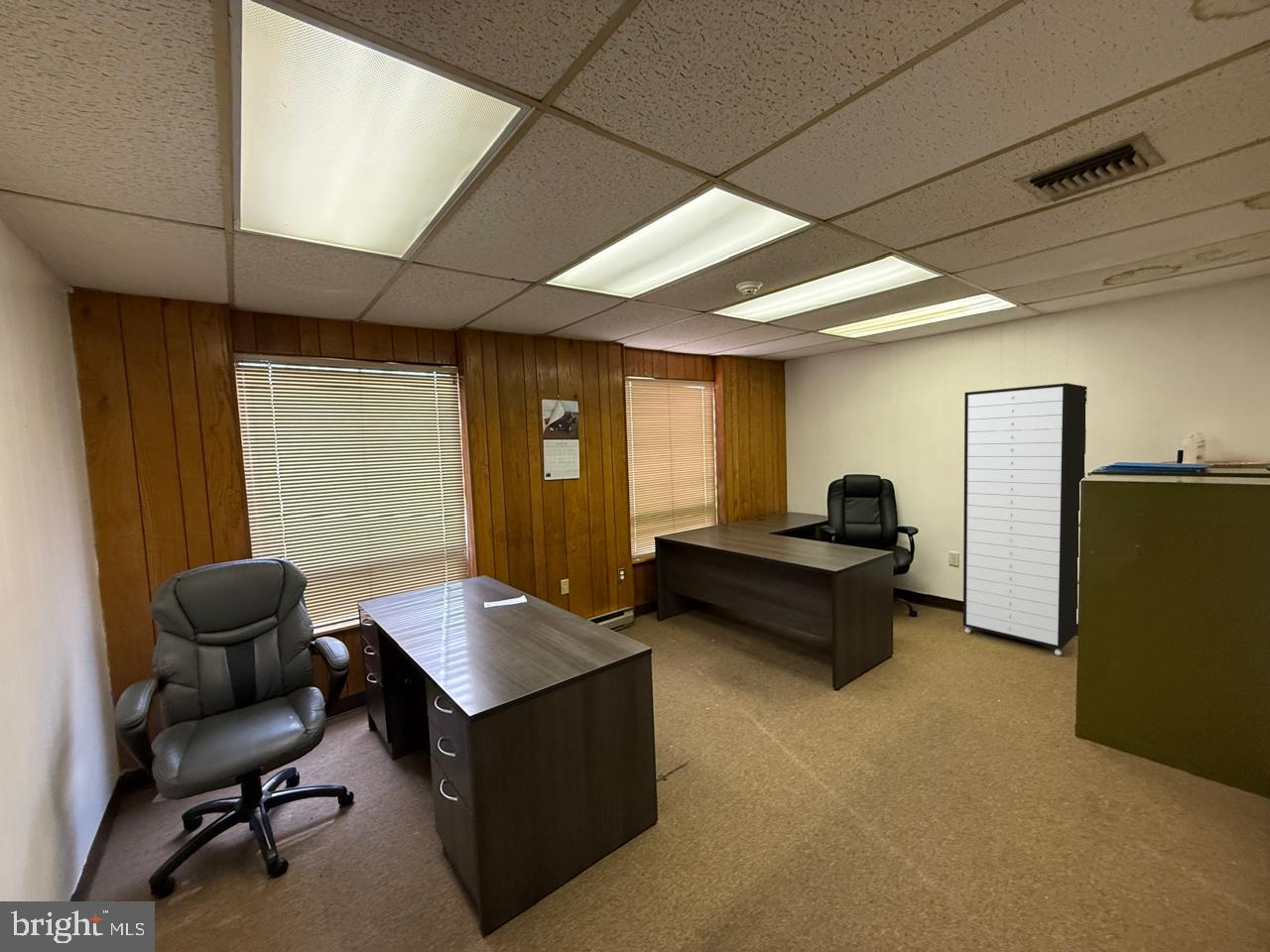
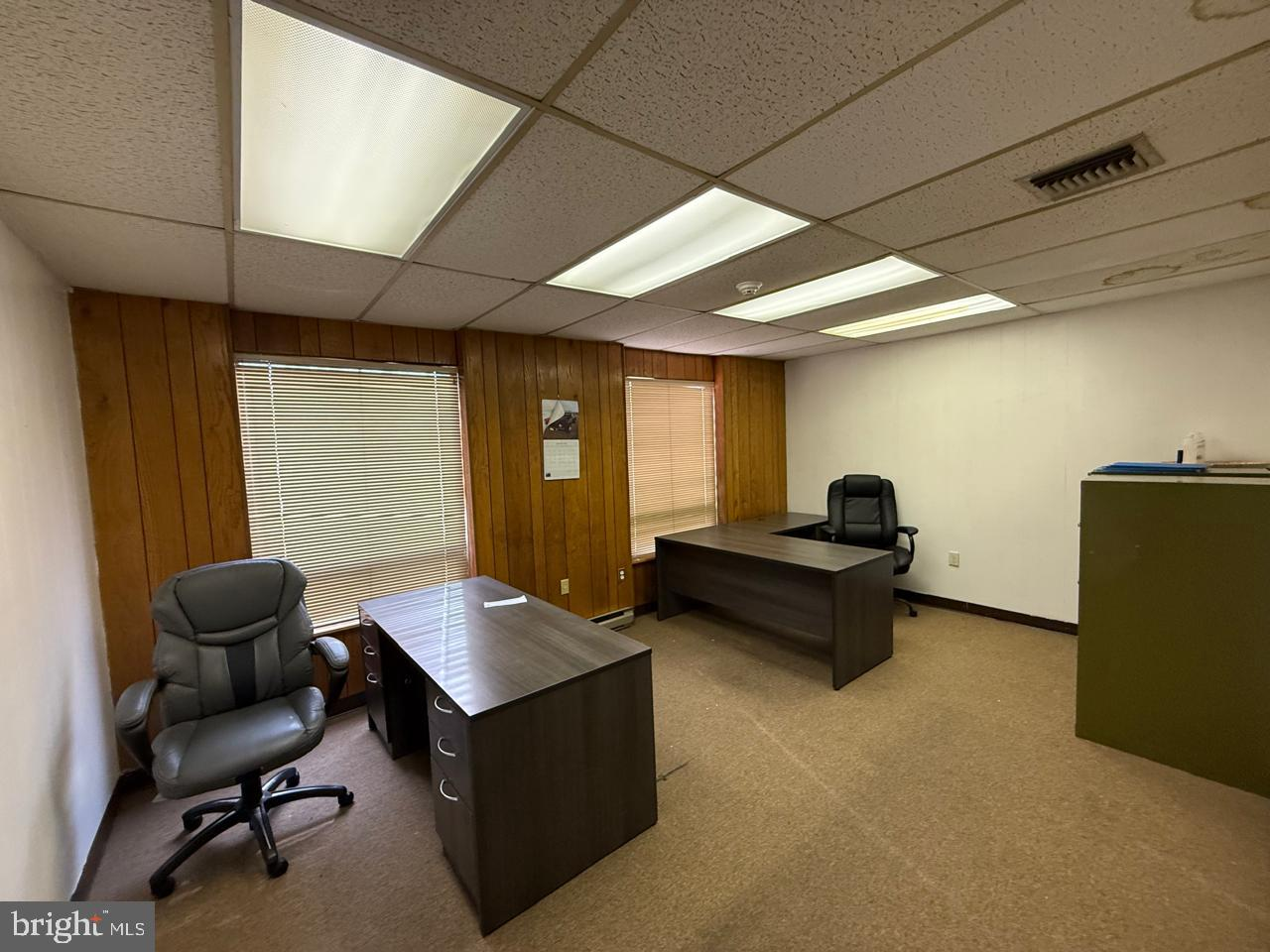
- storage cabinet [962,382,1087,656]
